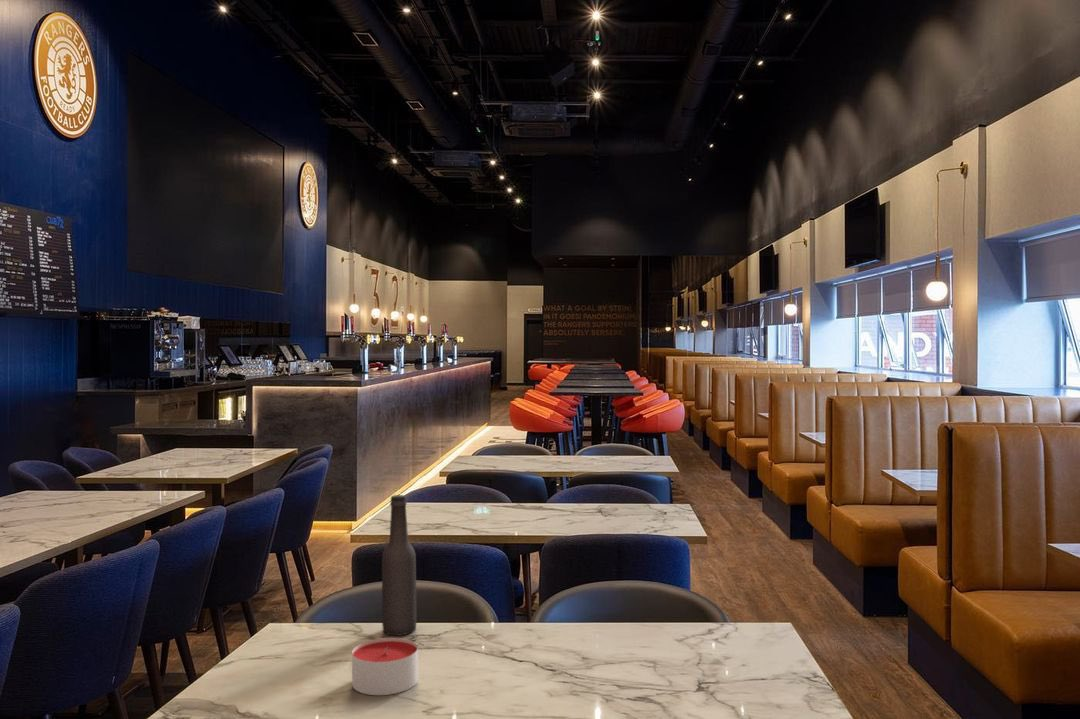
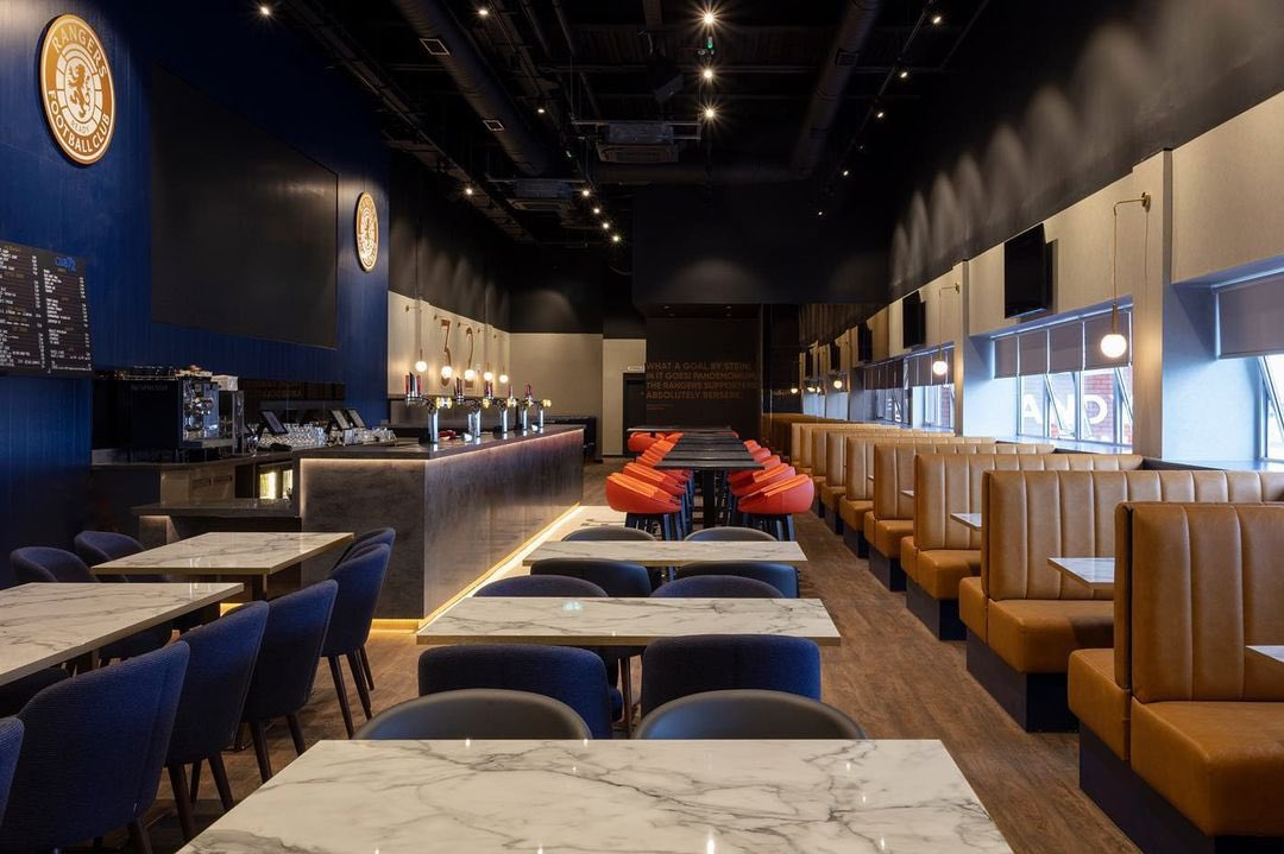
- candle [351,637,419,696]
- beer bottle [381,494,417,636]
